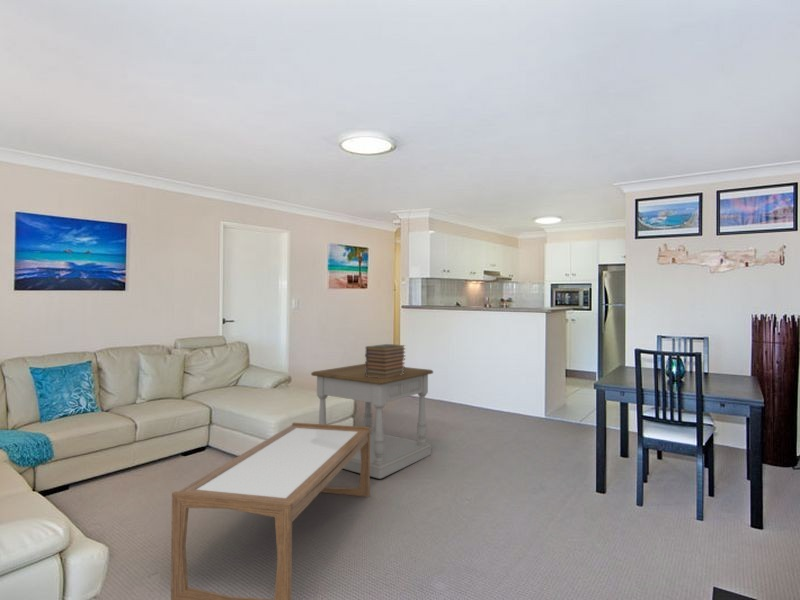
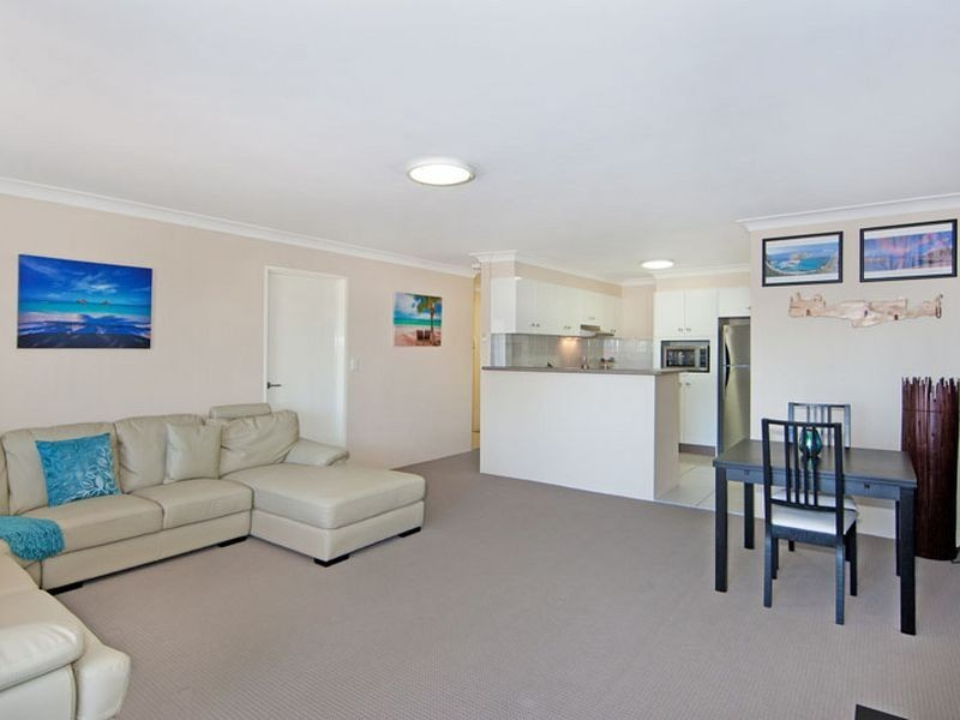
- coffee table [170,422,371,600]
- book stack [364,343,406,378]
- side table [310,363,434,480]
